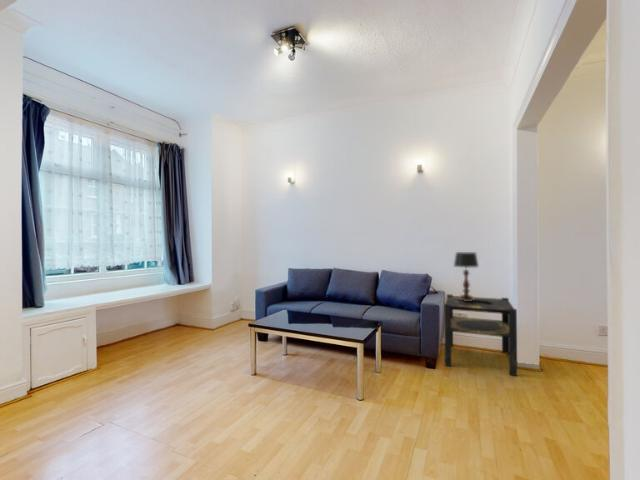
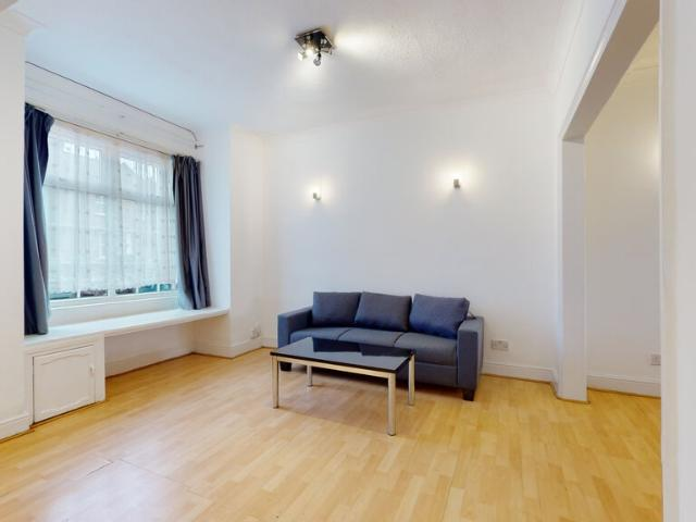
- table lamp [453,251,480,301]
- side table [443,293,518,377]
